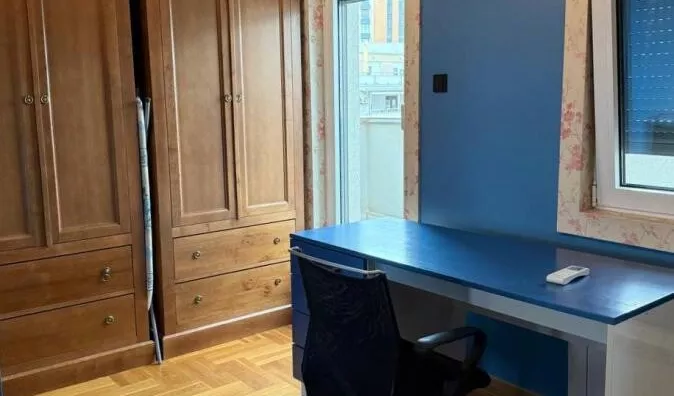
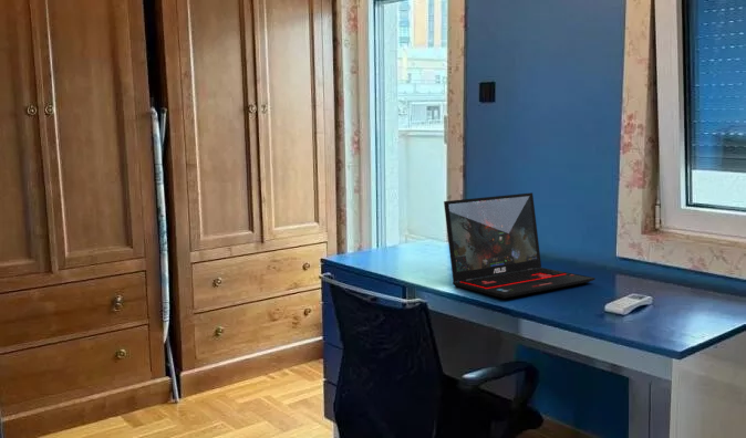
+ laptop [443,191,597,300]
